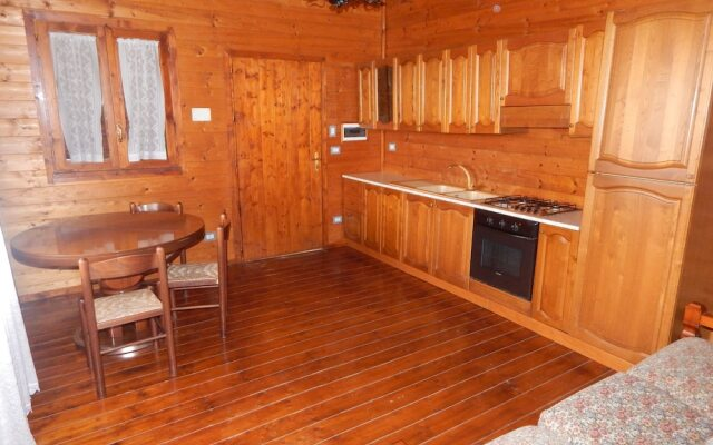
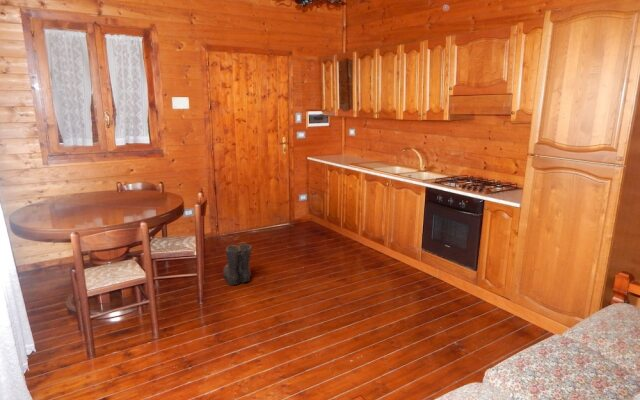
+ boots [222,243,253,286]
